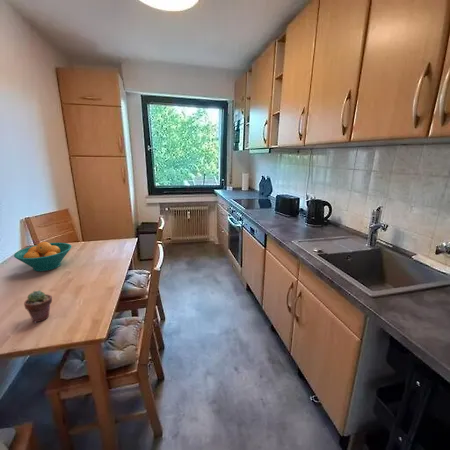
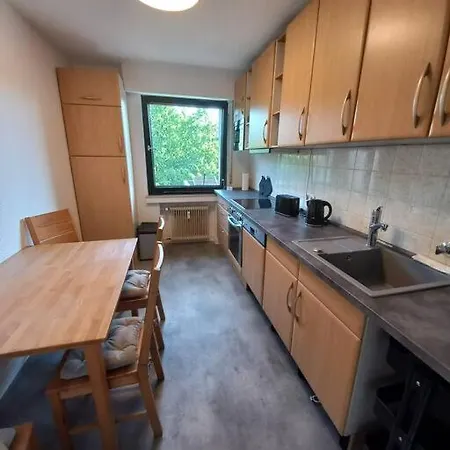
- fruit bowl [13,241,73,272]
- potted succulent [23,289,53,324]
